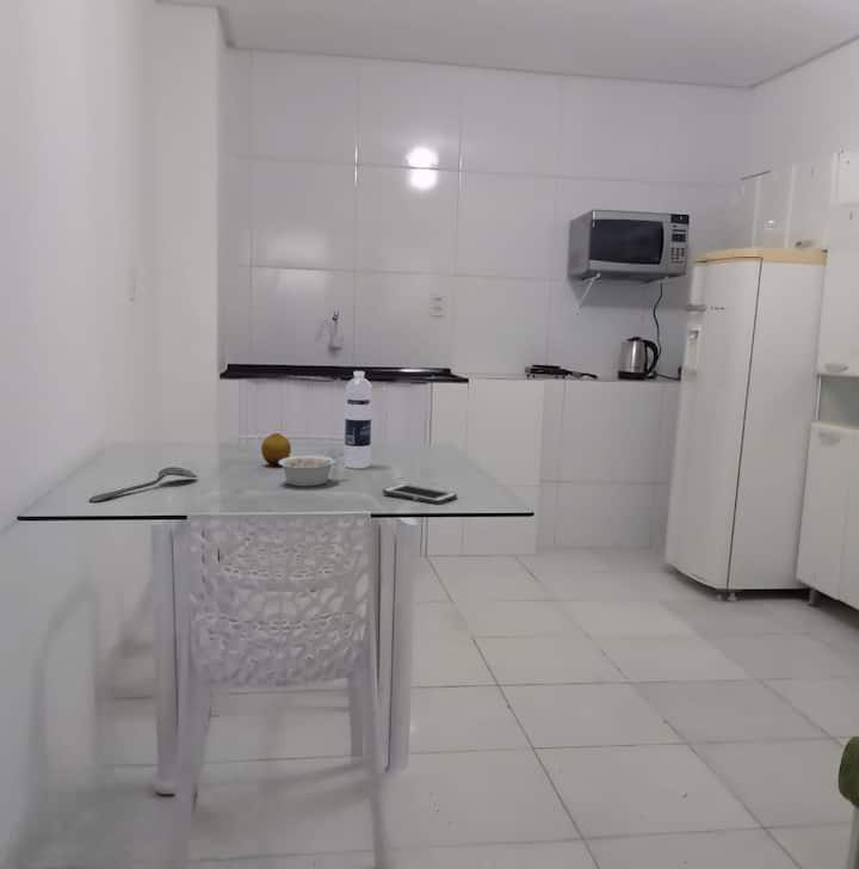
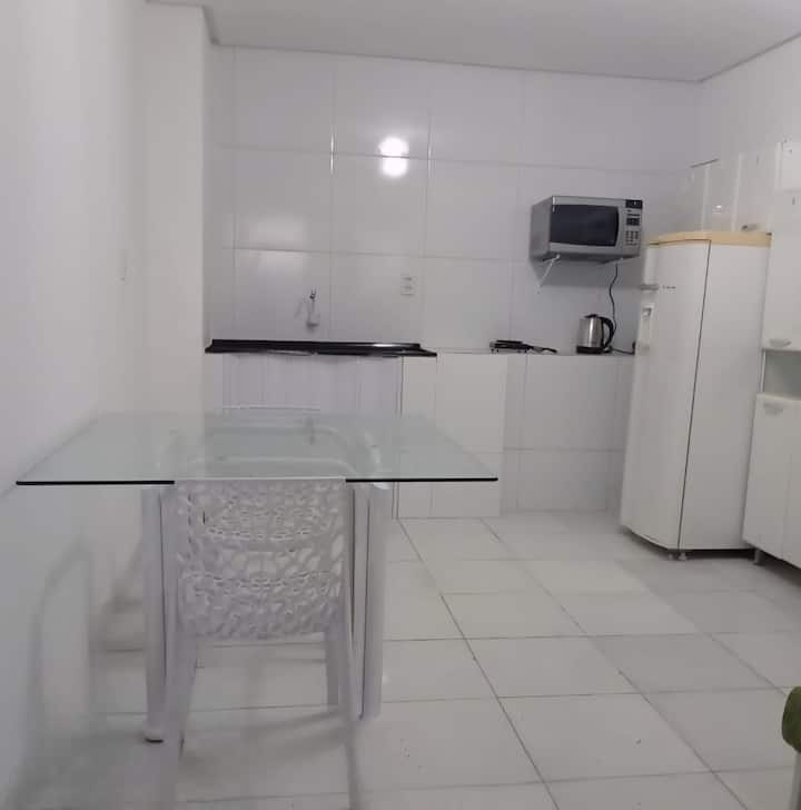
- legume [279,452,345,487]
- spoon [88,466,198,504]
- fruit [260,432,292,467]
- cell phone [381,482,458,505]
- water bottle [344,370,373,469]
